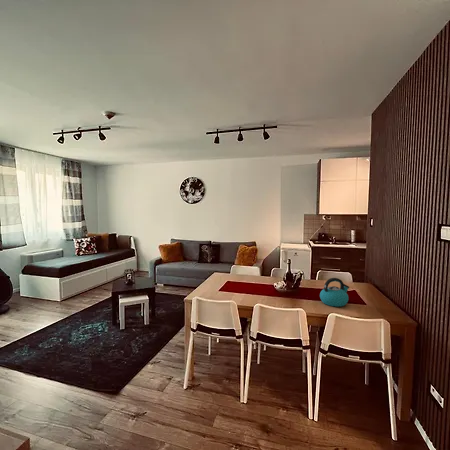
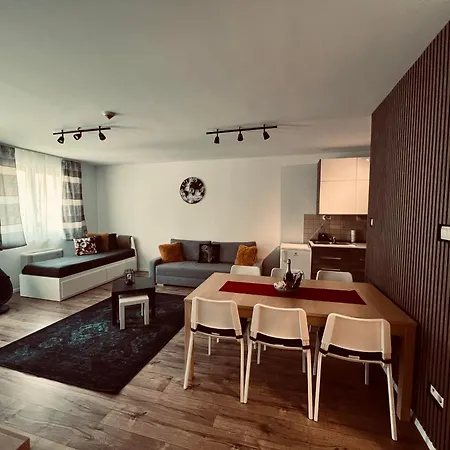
- kettle [319,277,350,308]
